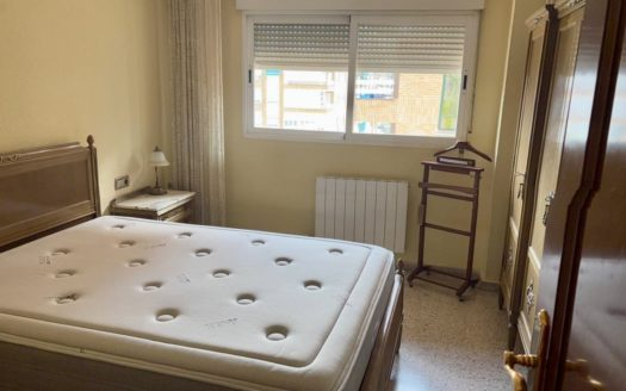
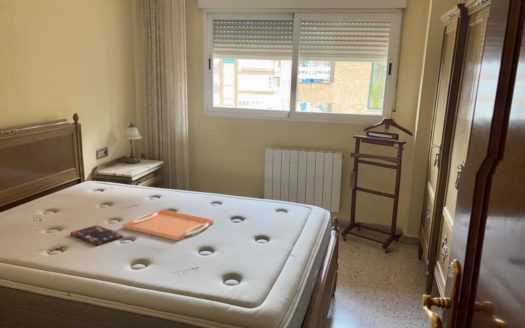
+ serving tray [122,208,214,242]
+ book [69,224,124,247]
